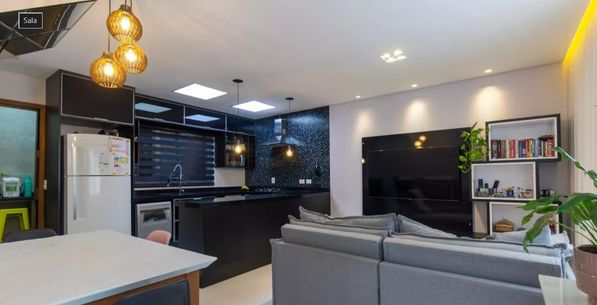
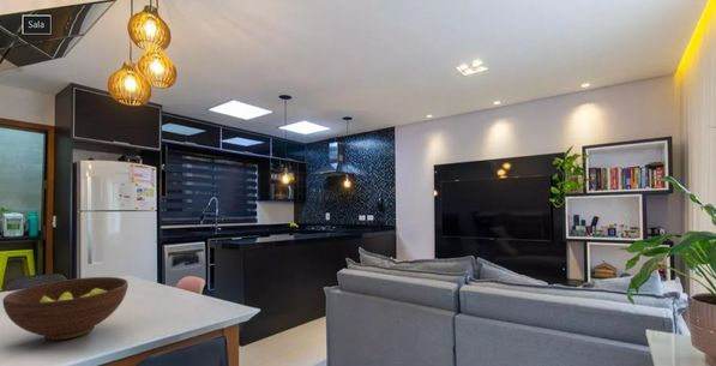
+ fruit bowl [1,276,130,341]
